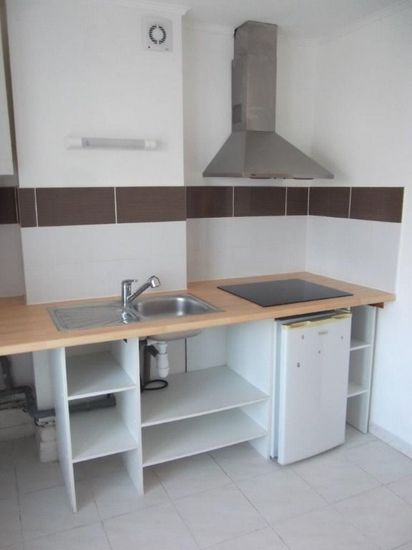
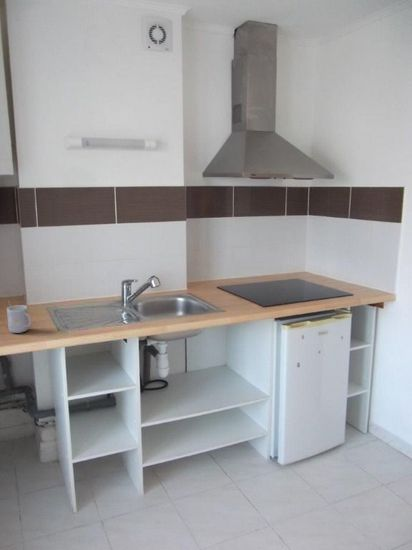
+ mug [6,299,32,334]
